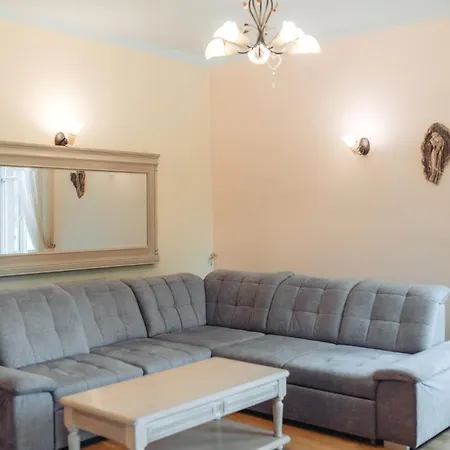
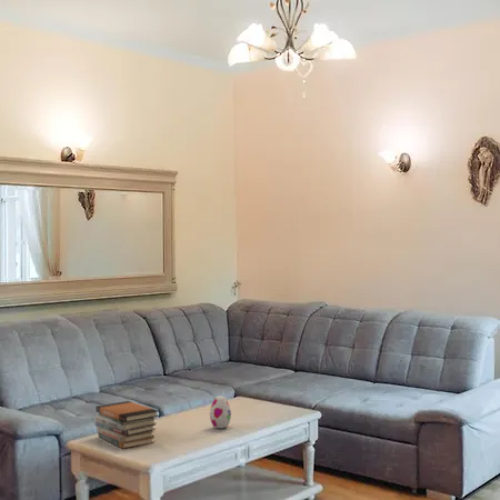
+ decorative egg [209,394,232,429]
+ book stack [94,400,160,450]
